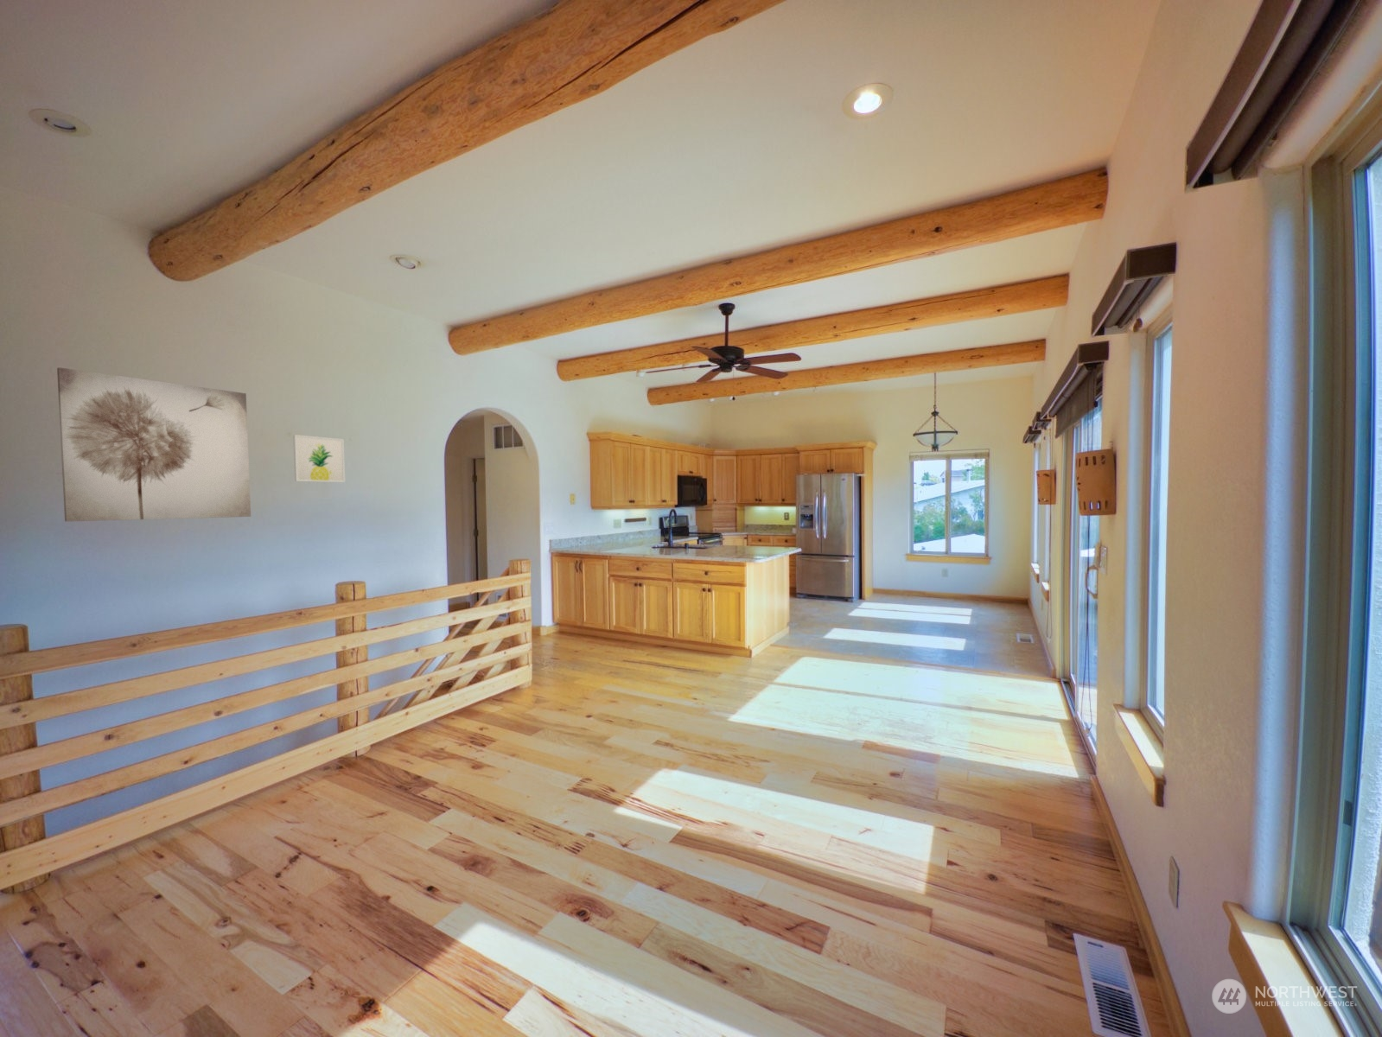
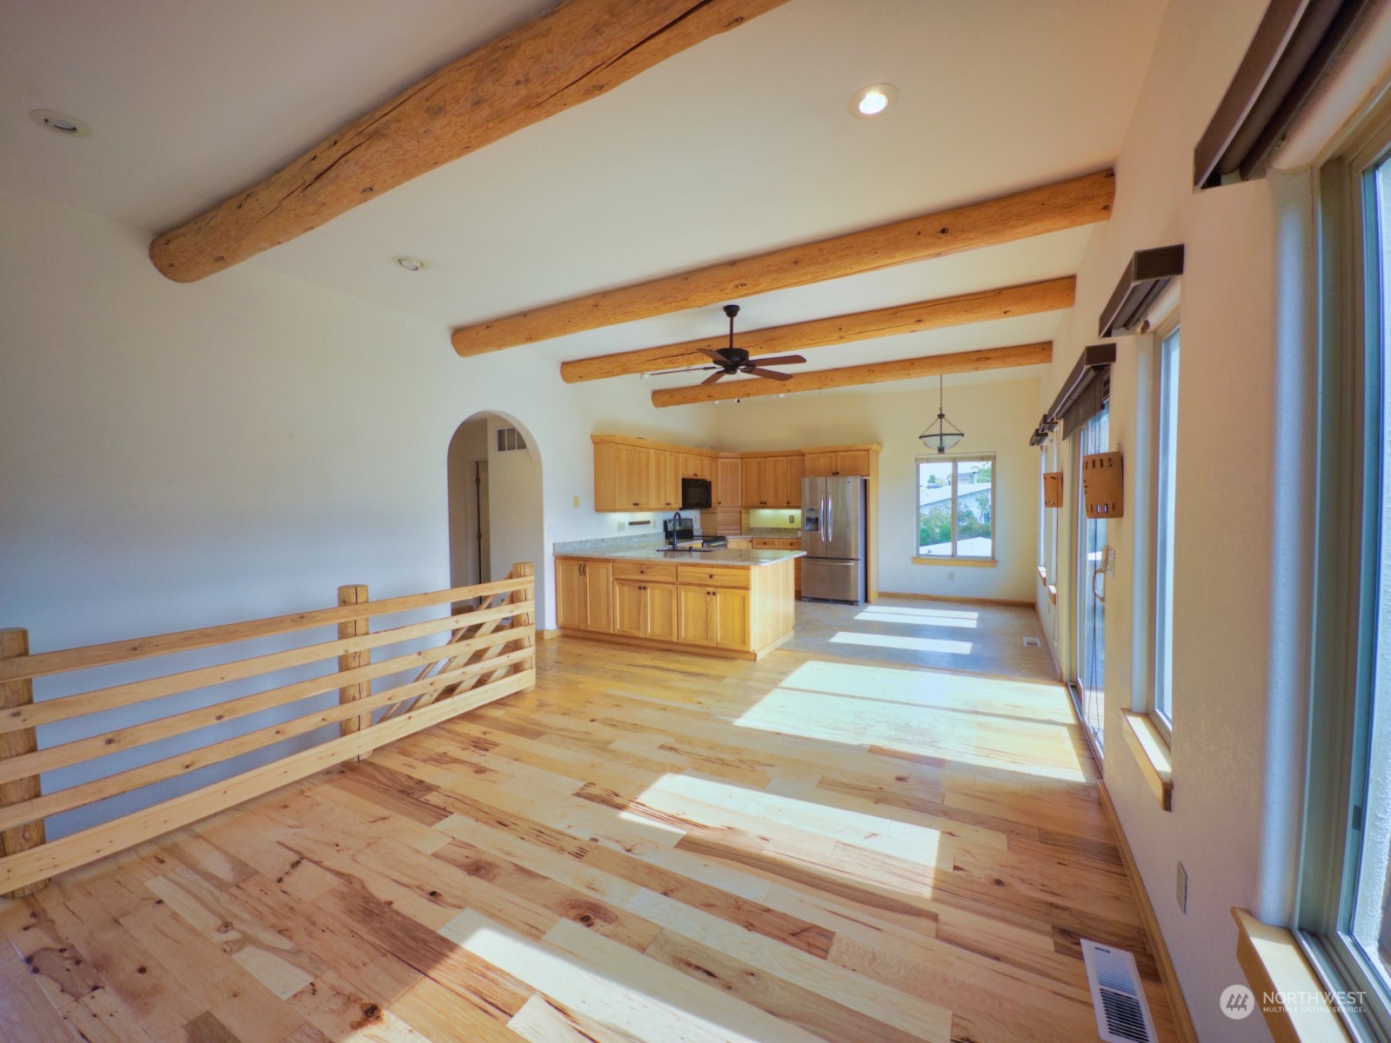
- wall art [57,366,252,522]
- wall art [292,434,345,483]
